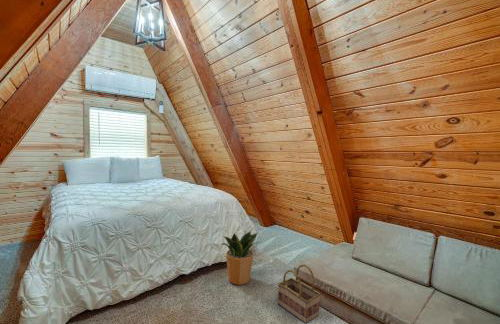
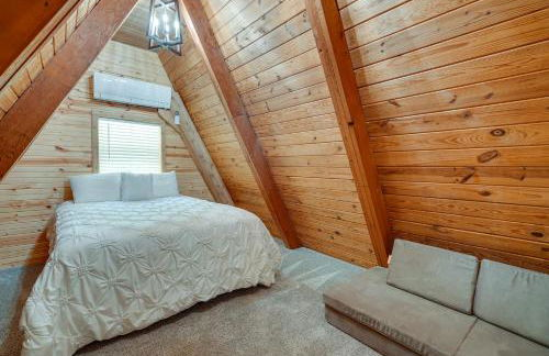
- basket [277,264,321,324]
- potted plant [222,230,260,286]
